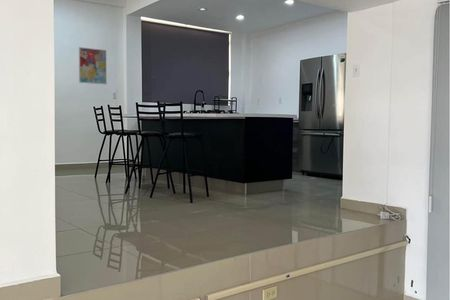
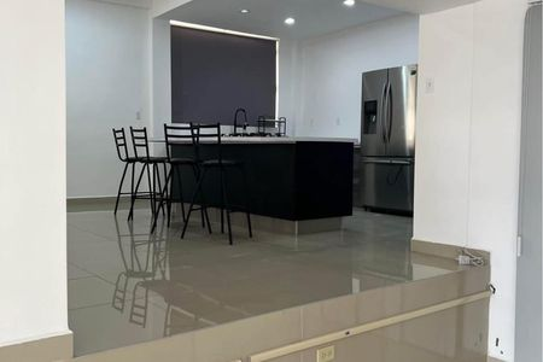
- wall art [78,46,108,85]
